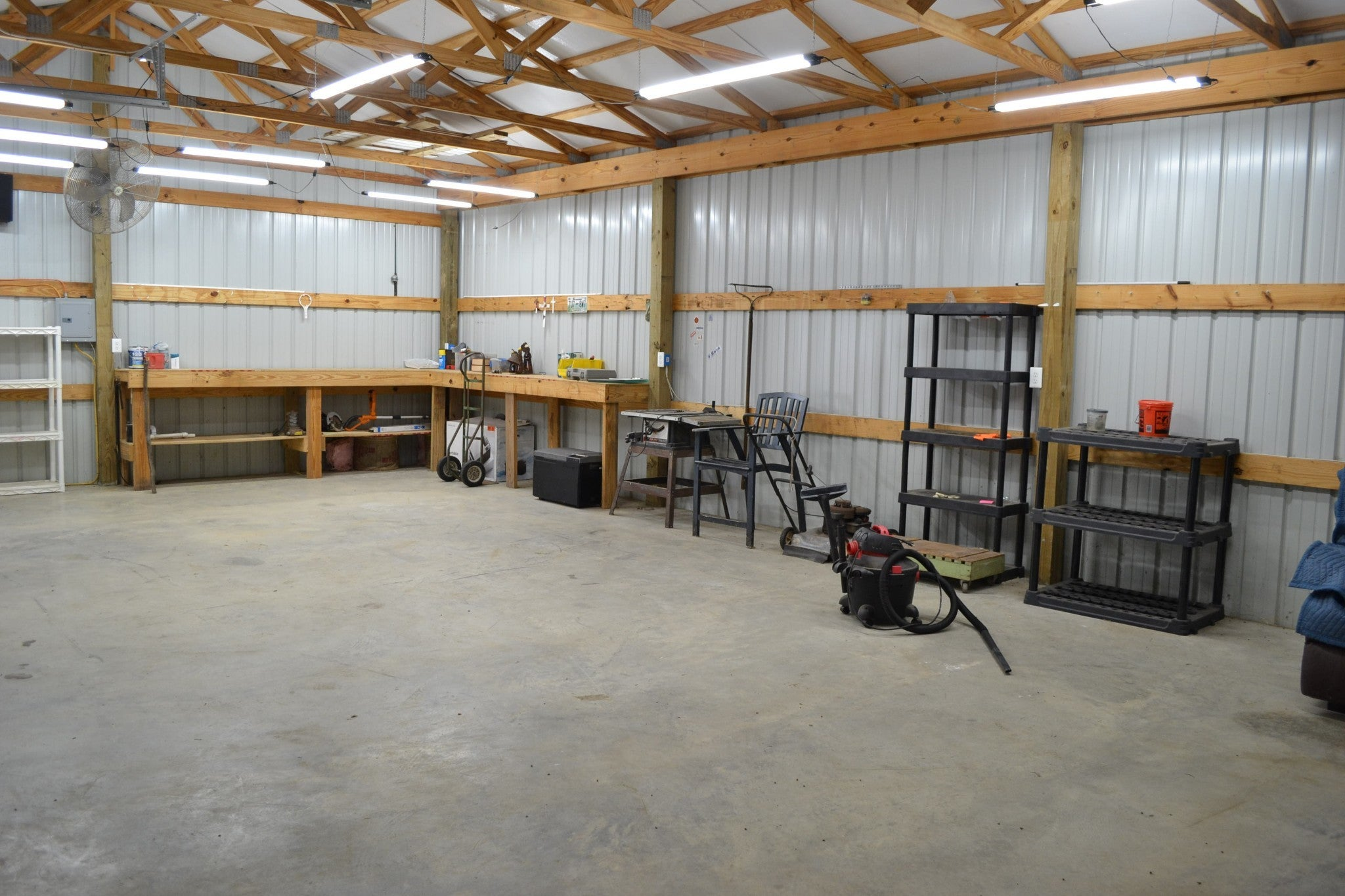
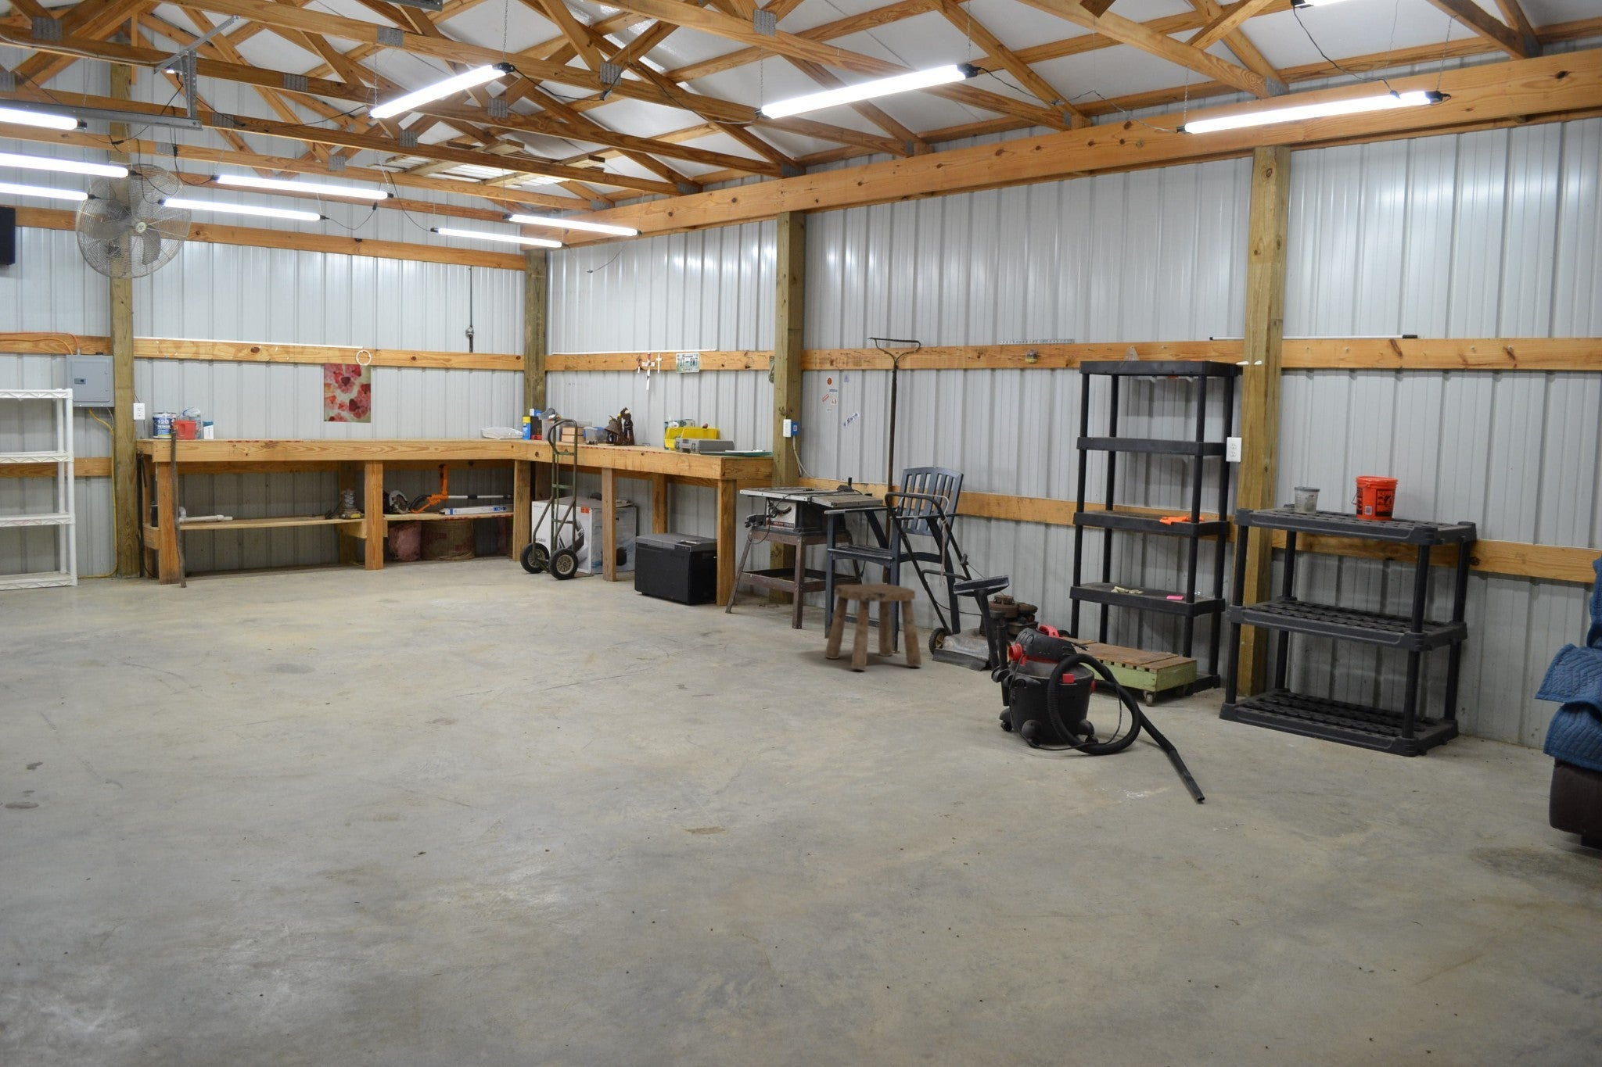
+ wall art [323,362,372,424]
+ stool [824,584,922,670]
